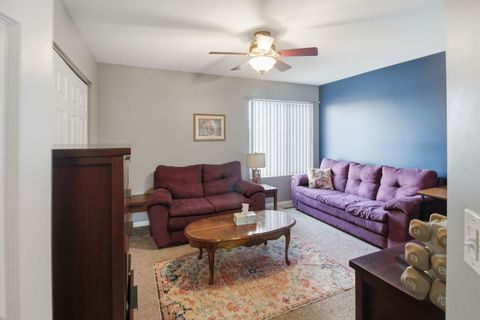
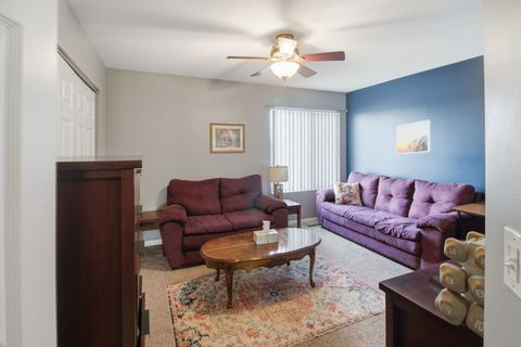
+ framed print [395,119,431,155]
